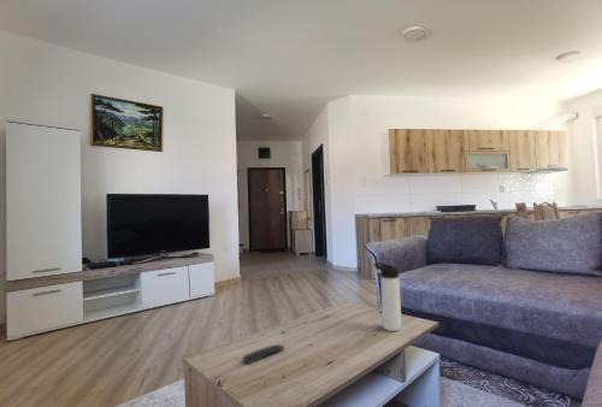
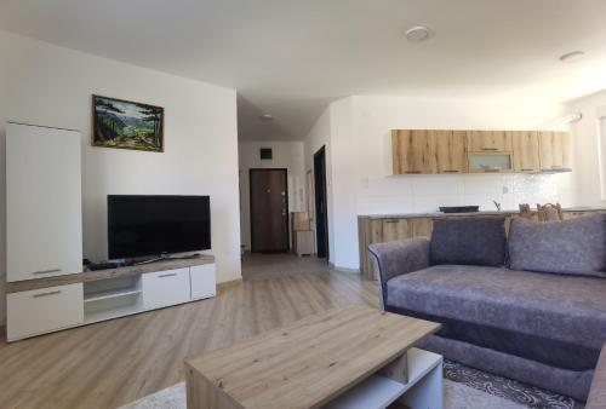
- thermos bottle [373,261,402,332]
- remote control [242,343,285,365]
